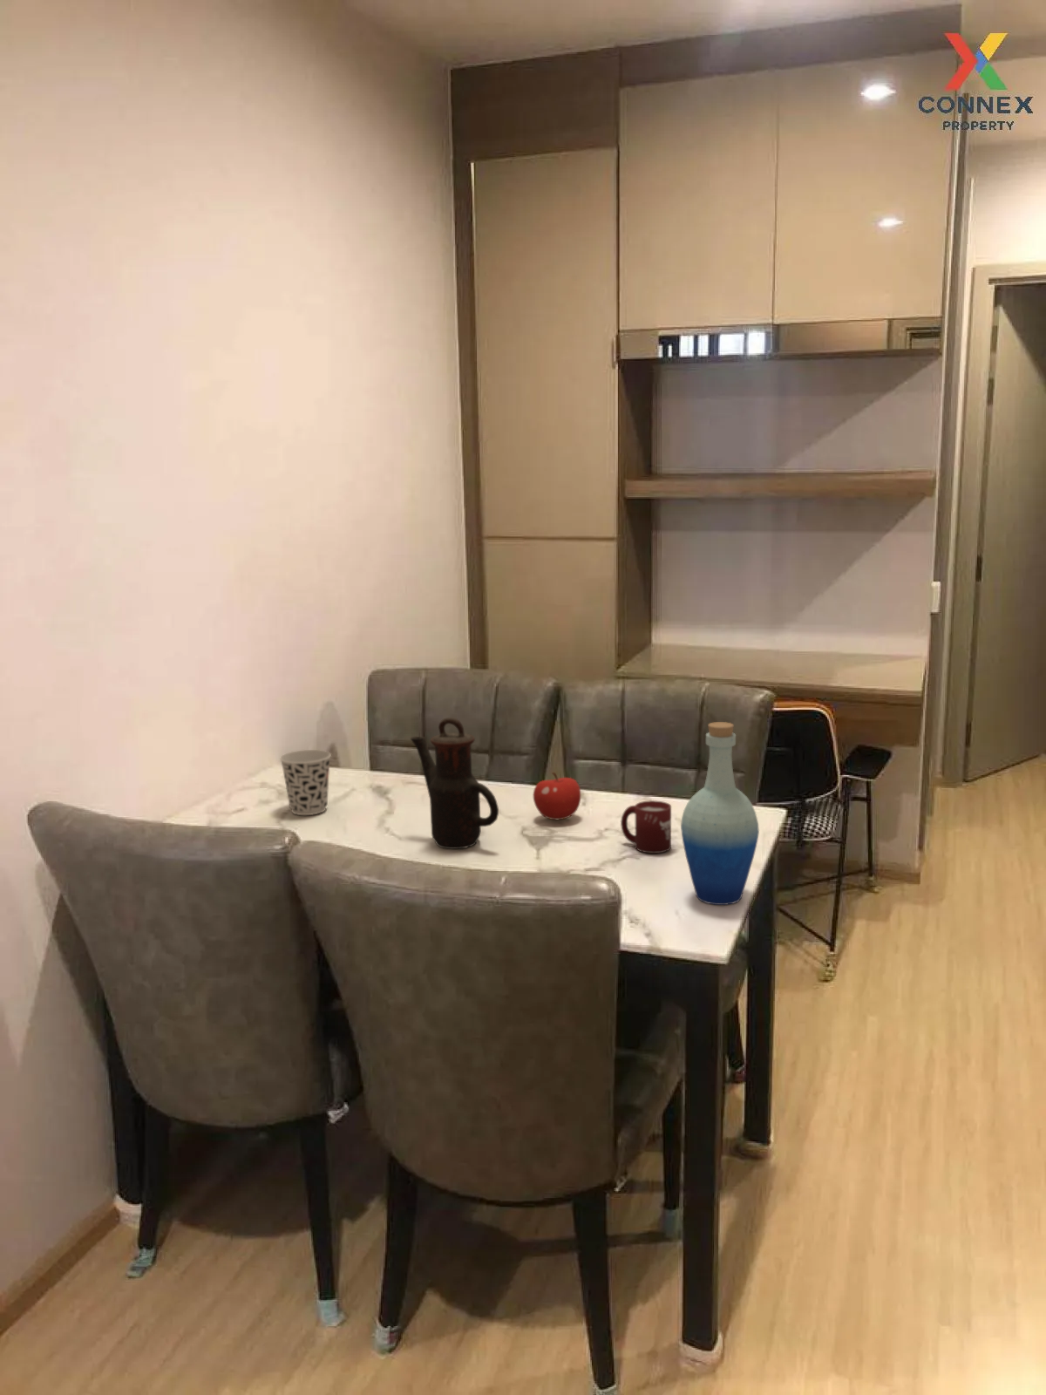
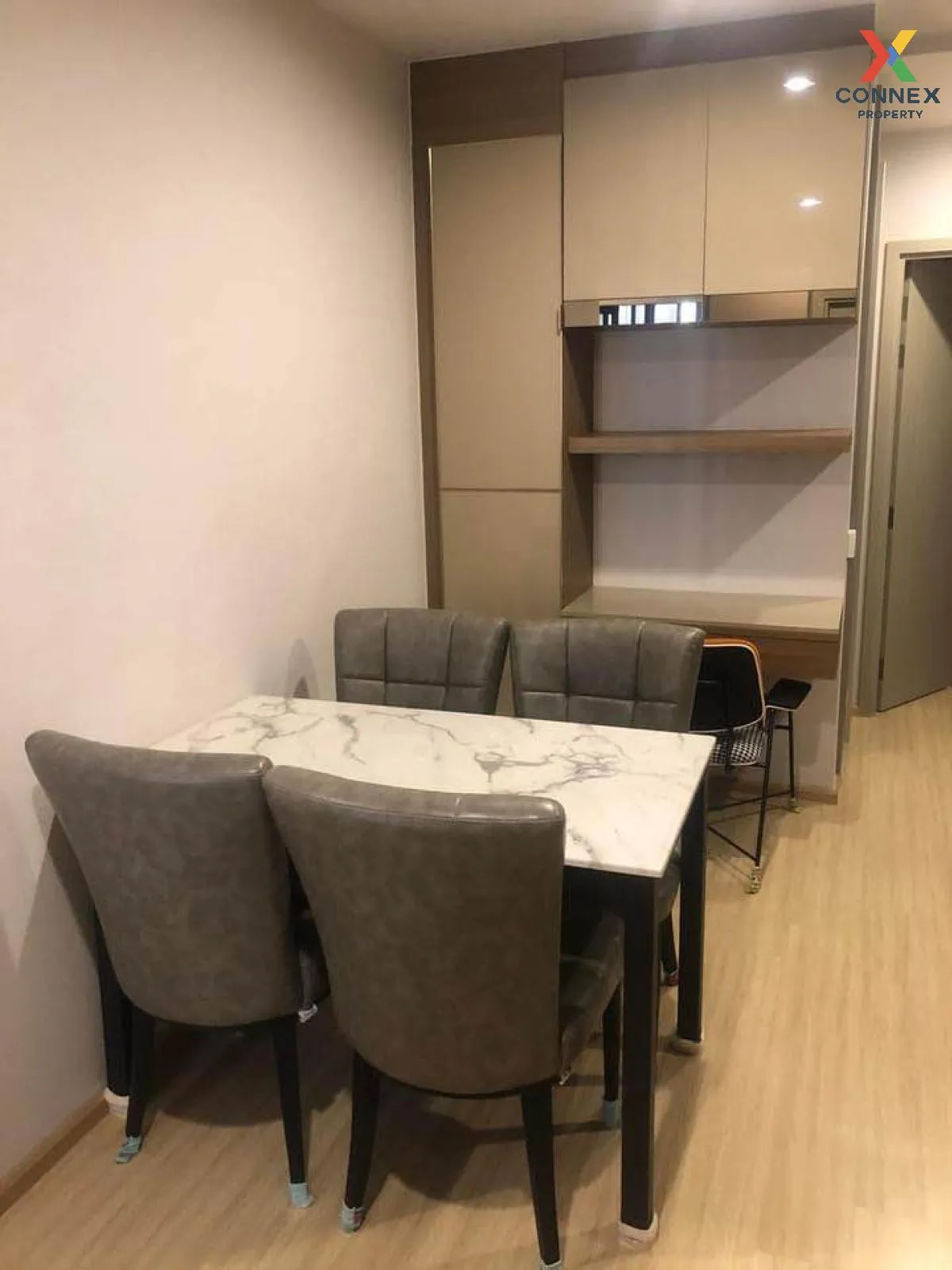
- fruit [533,771,581,821]
- cup [620,800,672,855]
- cup [279,749,332,816]
- teapot [410,716,500,850]
- bottle [680,721,760,906]
